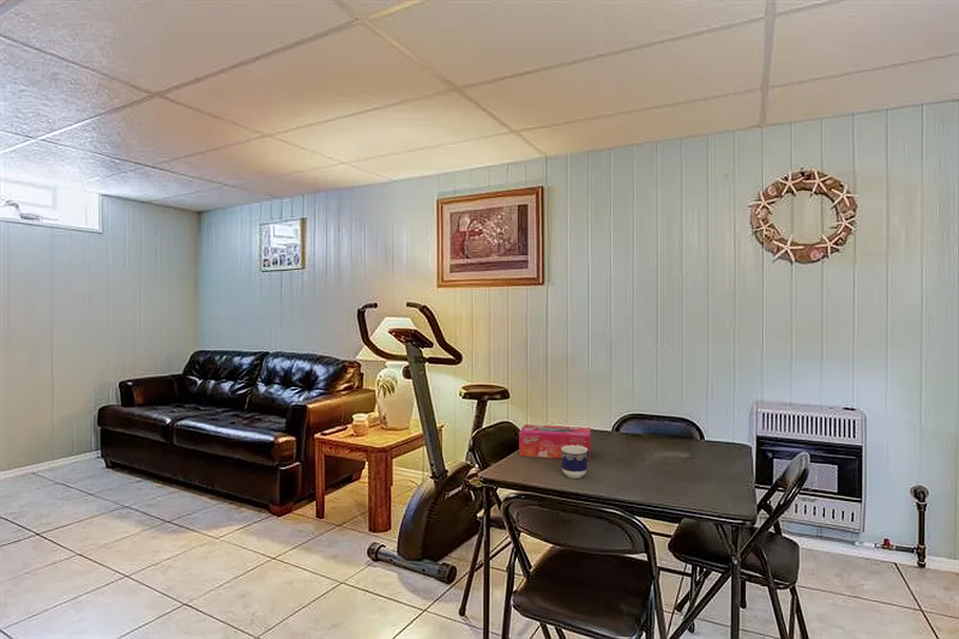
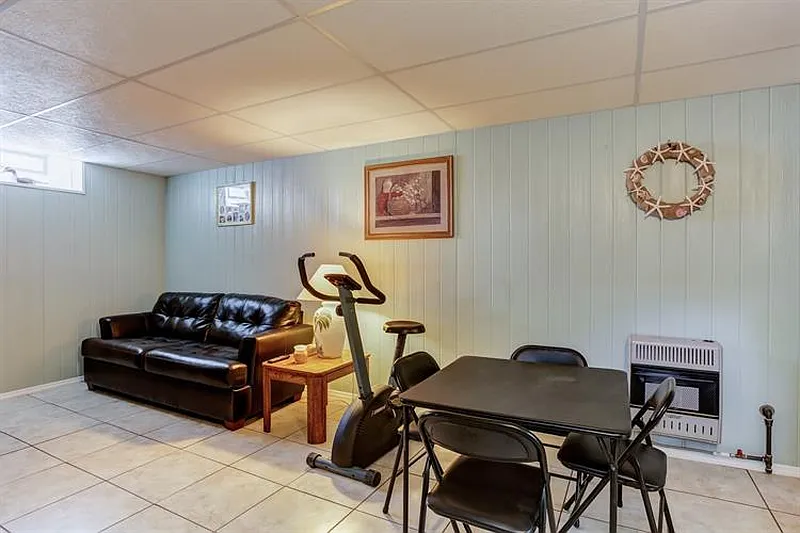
- tissue box [518,423,592,462]
- cup [561,446,590,480]
